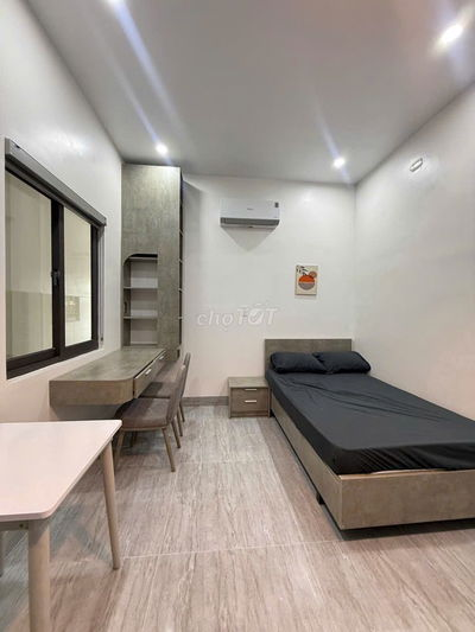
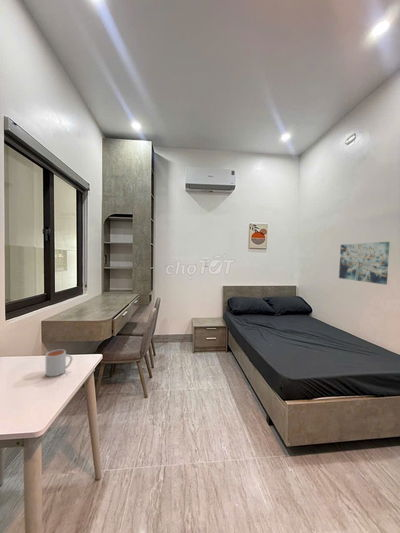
+ wall art [338,241,391,285]
+ mug [45,349,74,378]
